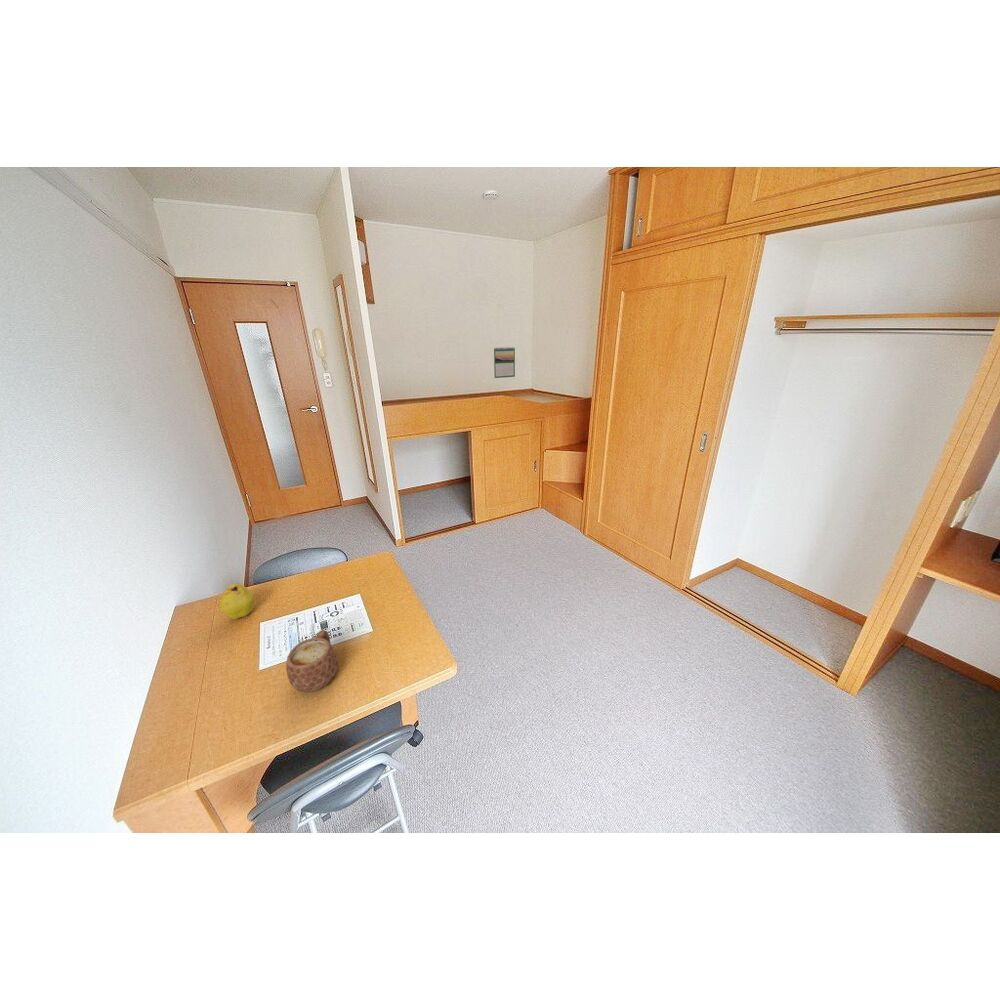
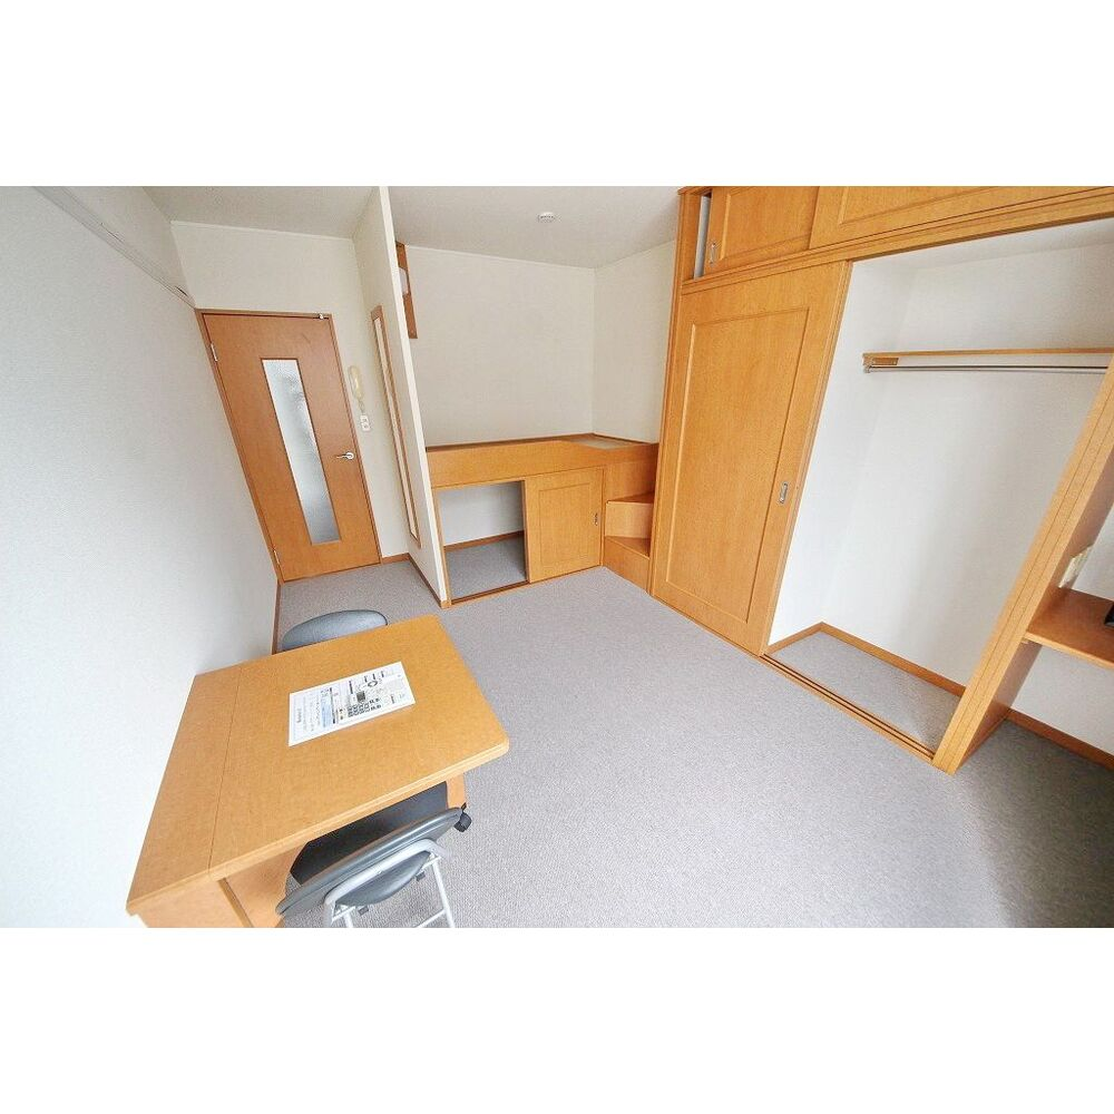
- mug [285,629,339,693]
- calendar [493,346,516,379]
- fruit [219,583,255,620]
